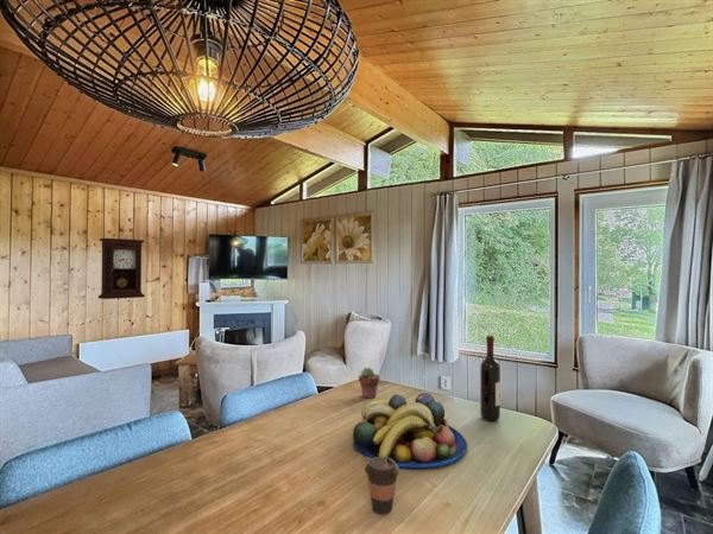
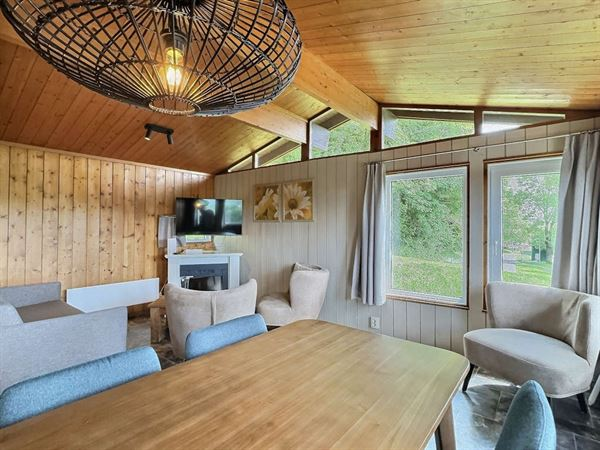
- pendulum clock [97,237,146,300]
- fruit bowl [352,392,468,469]
- wine bottle [479,335,501,422]
- potted succulent [358,367,381,400]
- coffee cup [364,457,400,515]
